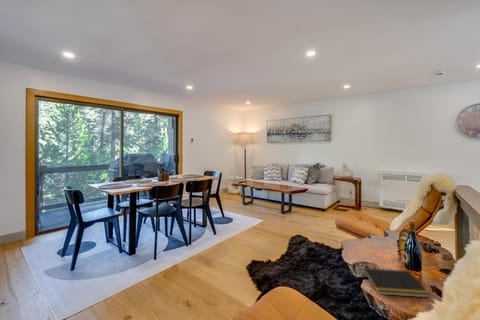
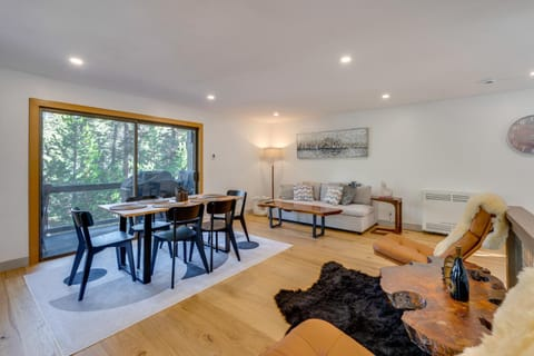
- notepad [362,268,432,299]
